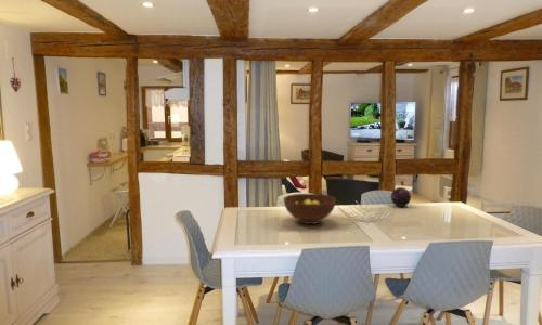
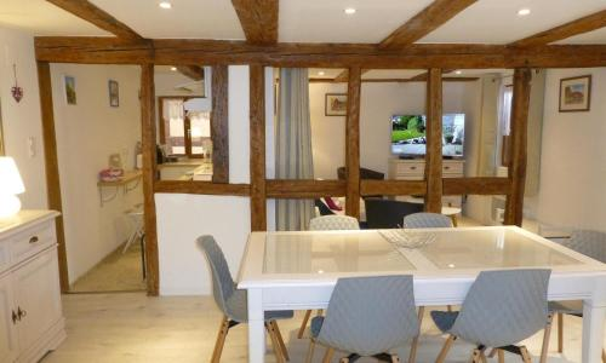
- decorative orb [390,186,412,208]
- fruit bowl [283,193,337,225]
